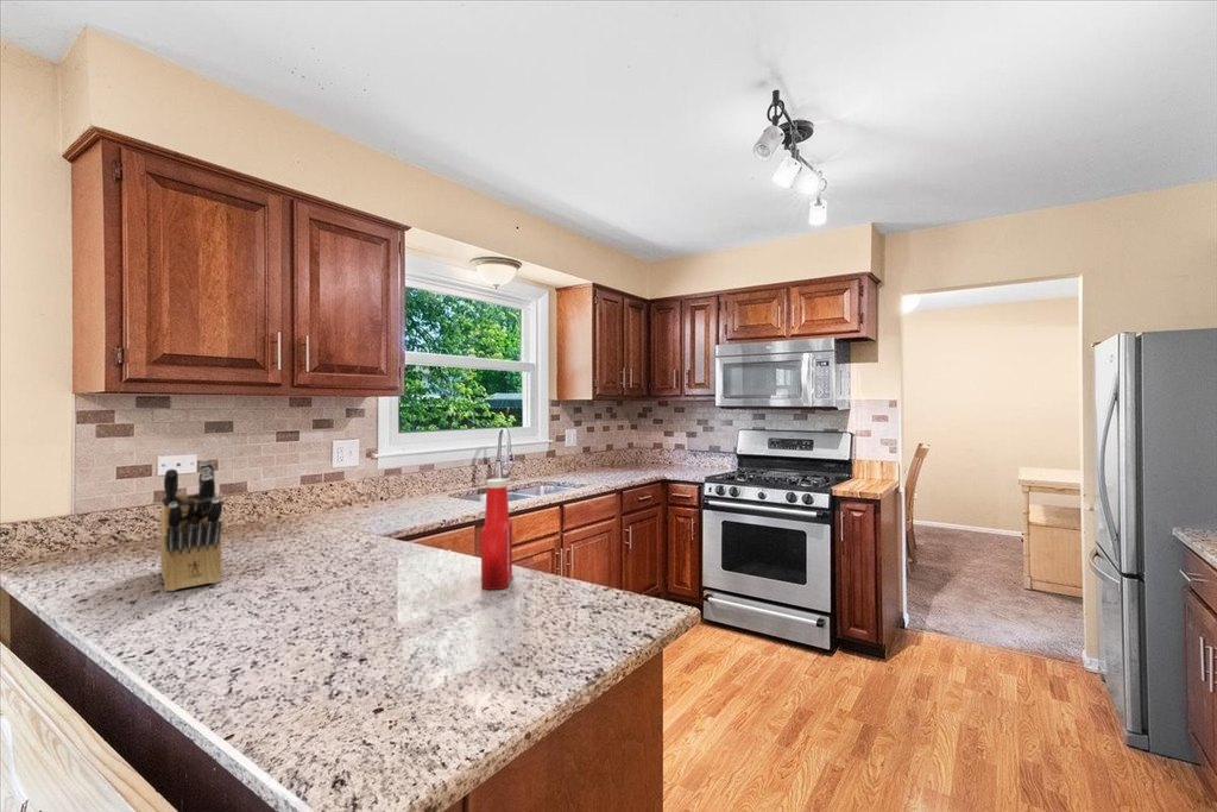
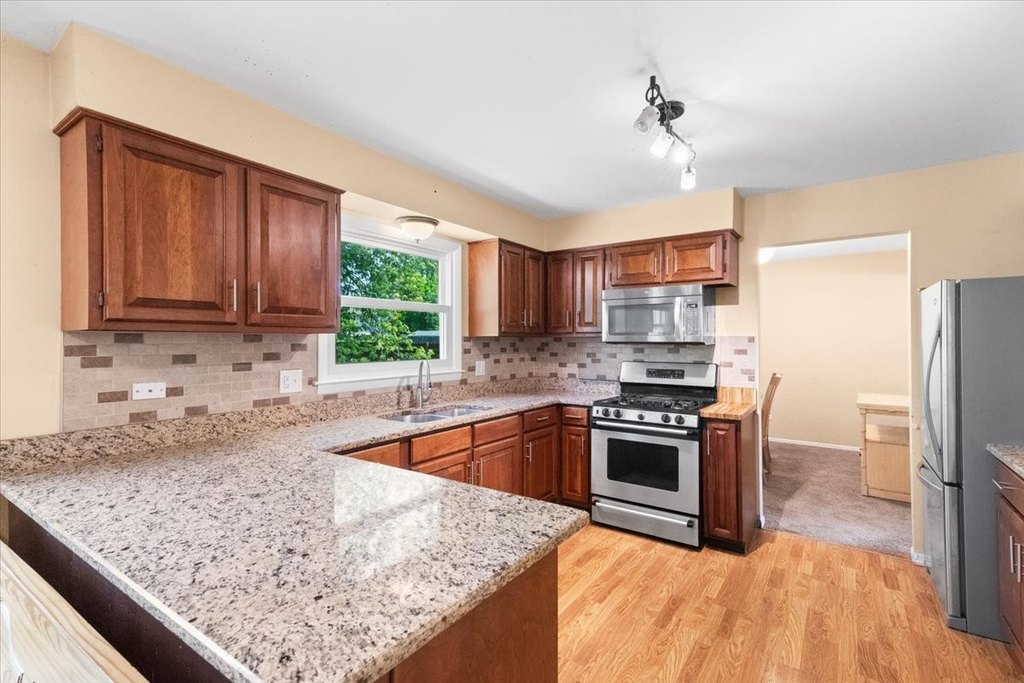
- knife block [159,459,223,592]
- soap bottle [480,478,513,591]
